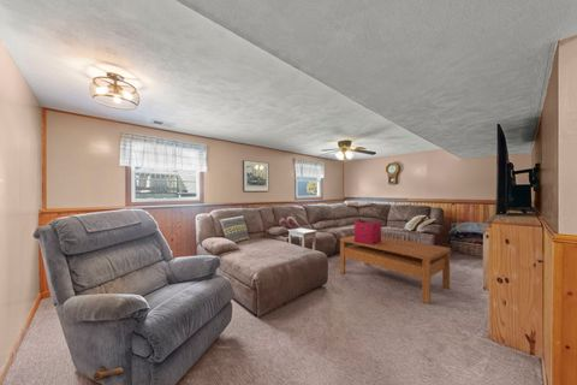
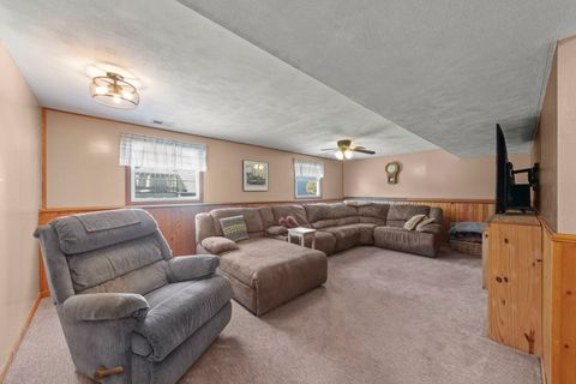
- coffee table [339,235,452,306]
- storage bin [353,219,382,245]
